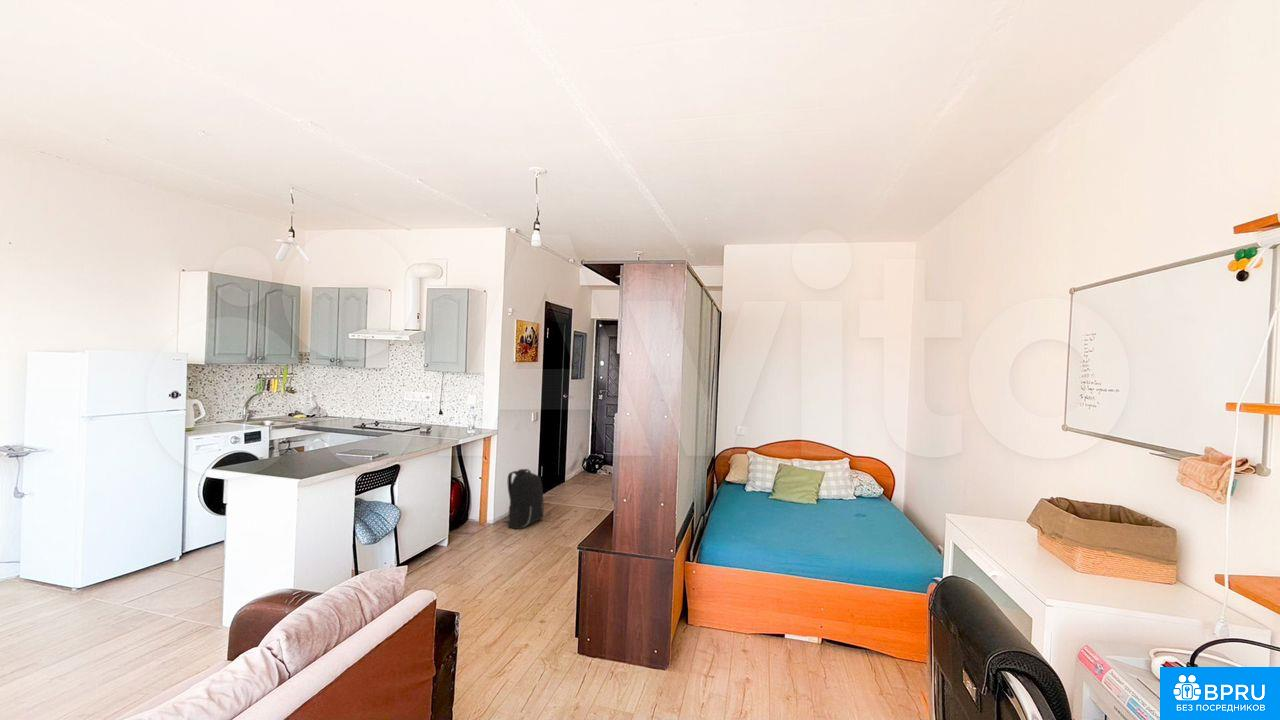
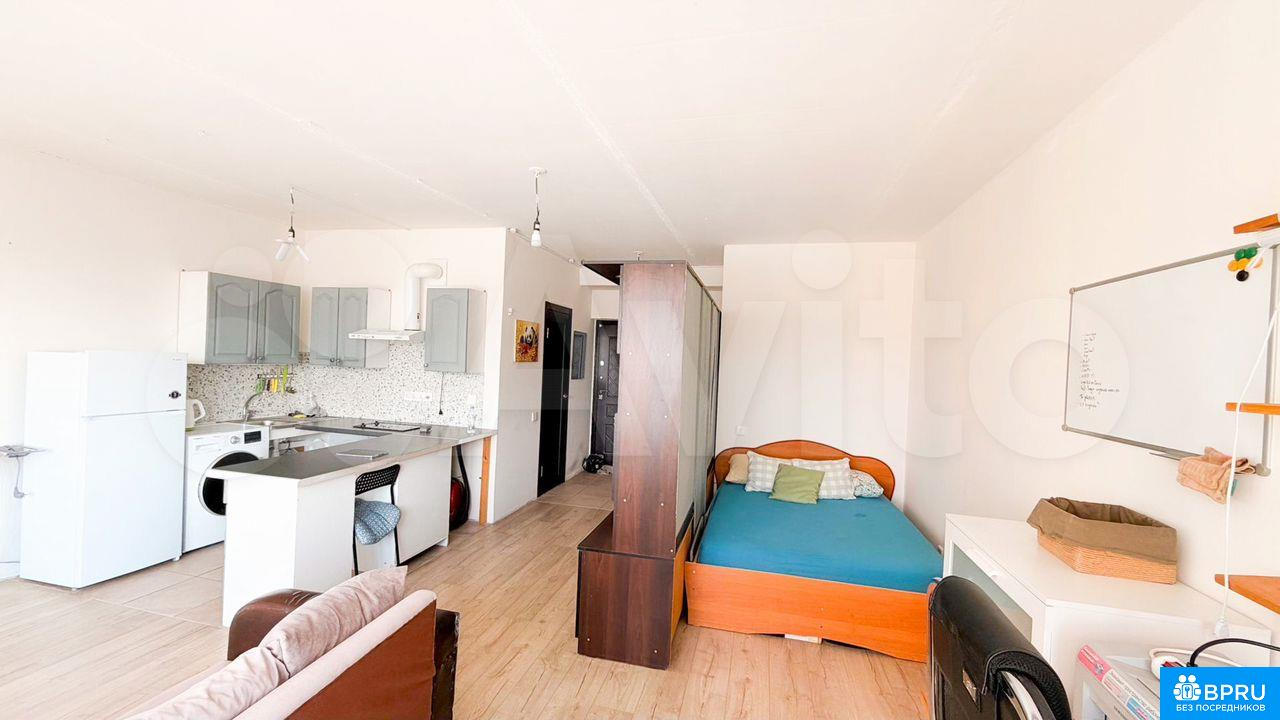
- backpack [502,468,545,530]
